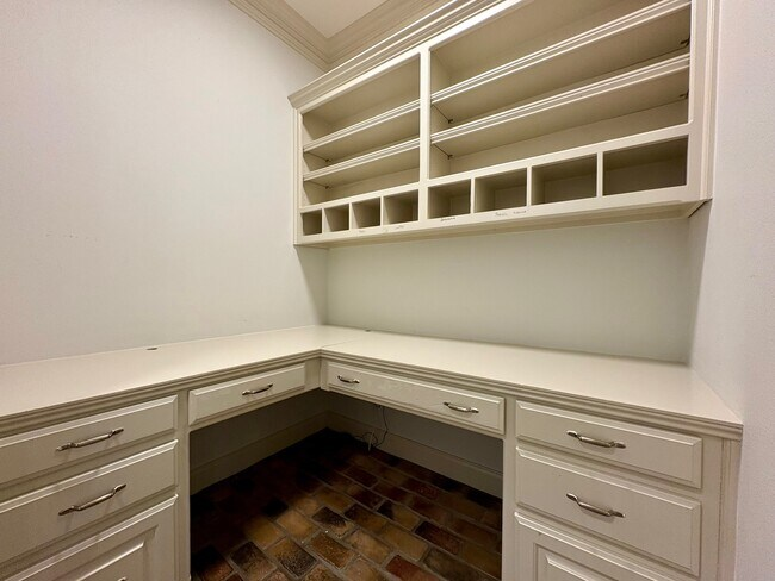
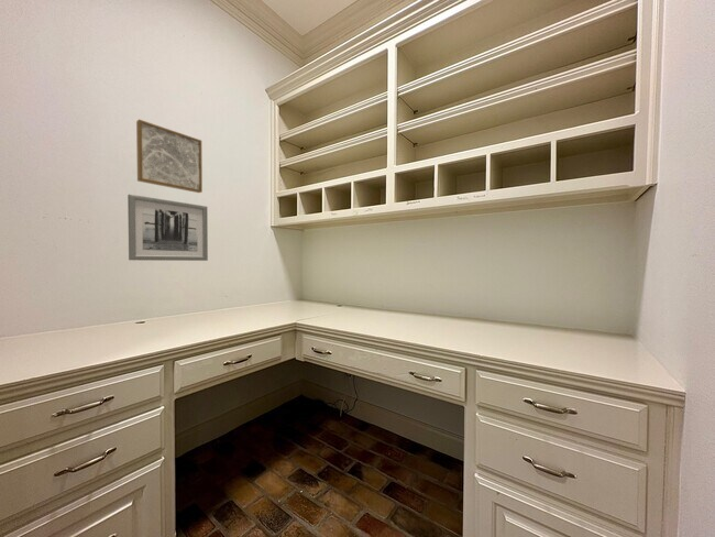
+ wall art [135,118,204,194]
+ wall art [127,194,209,262]
